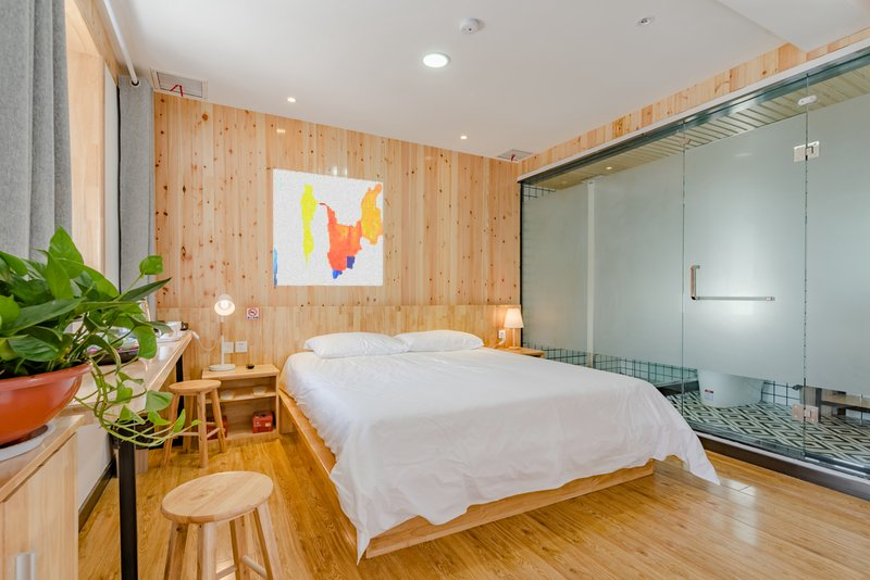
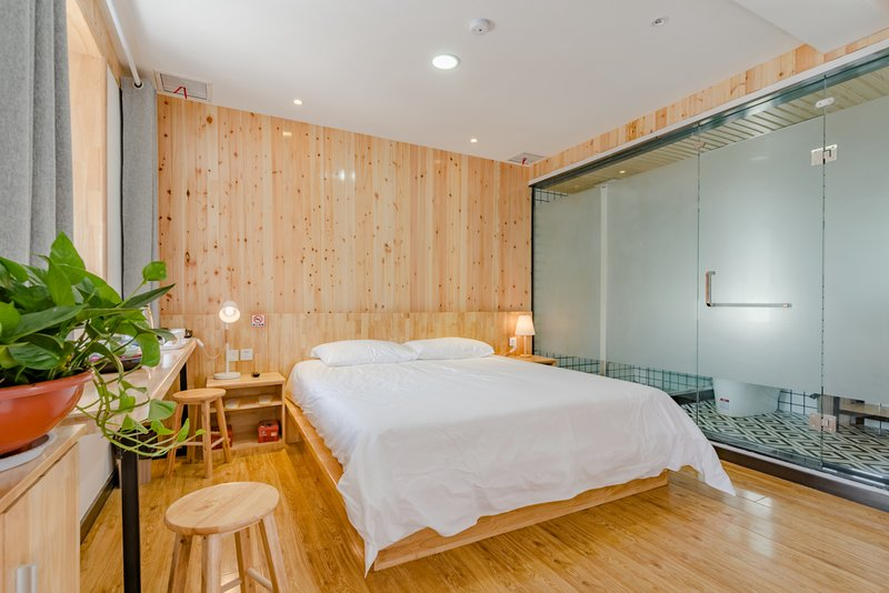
- wall art [272,168,384,287]
